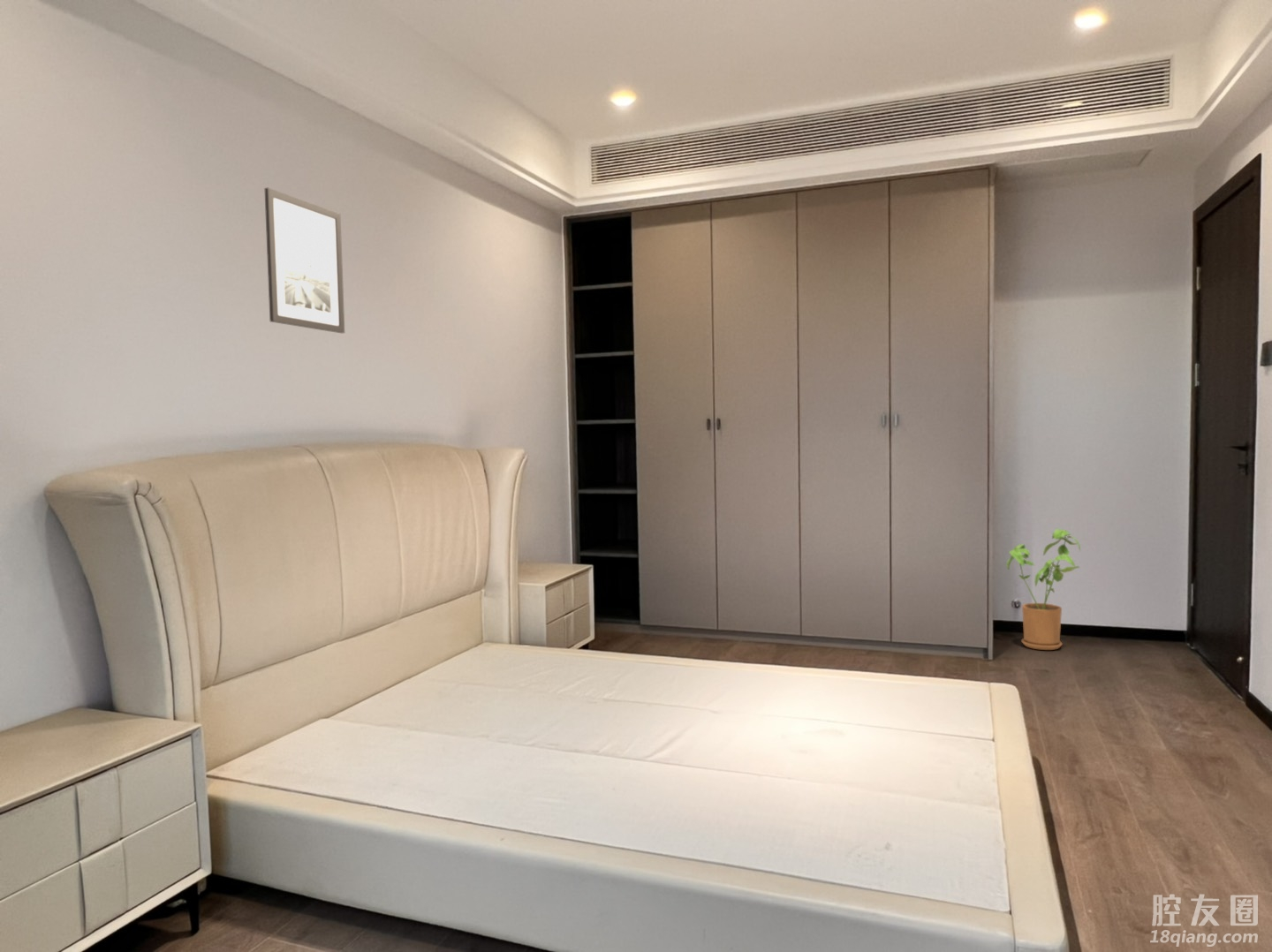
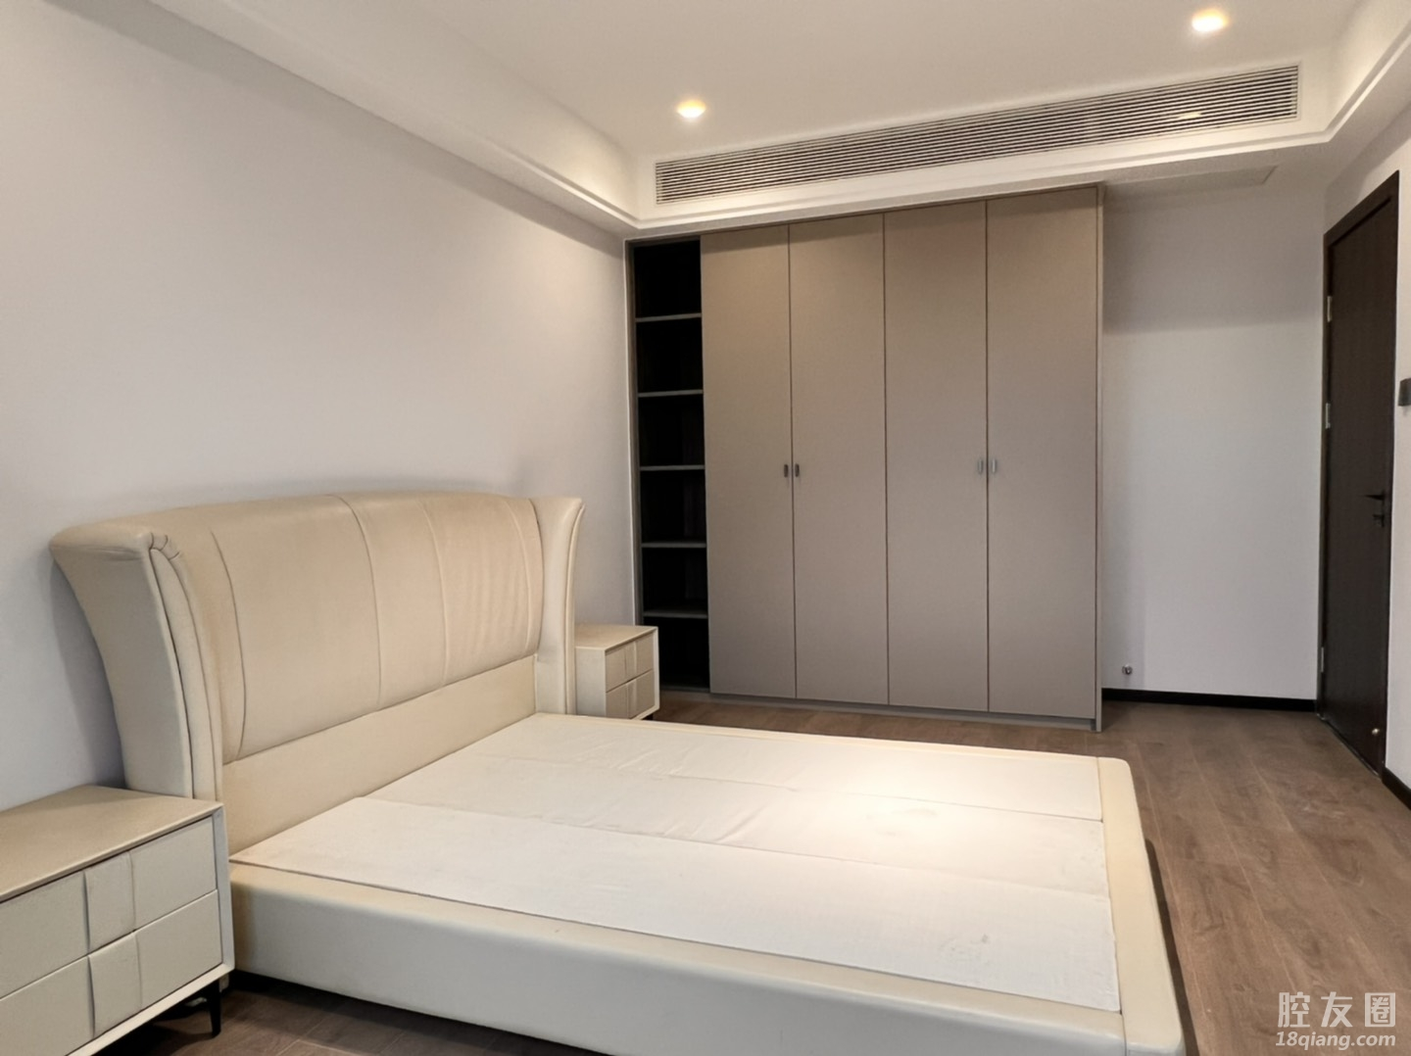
- wall art [263,187,345,334]
- house plant [1006,528,1081,651]
